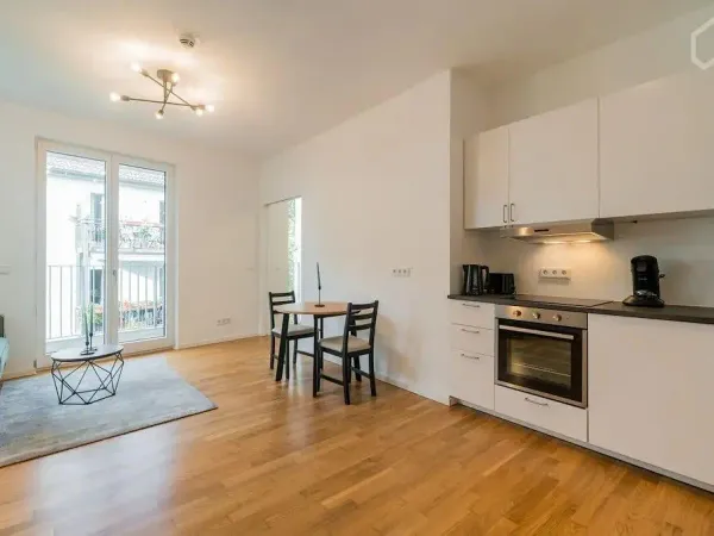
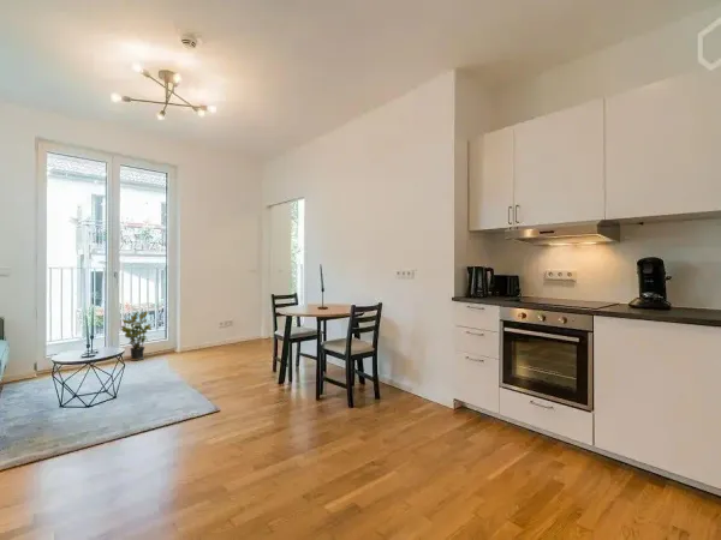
+ potted plant [120,311,153,362]
